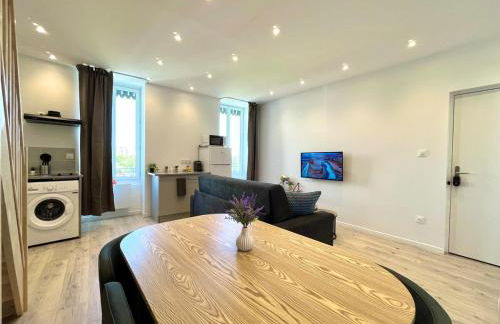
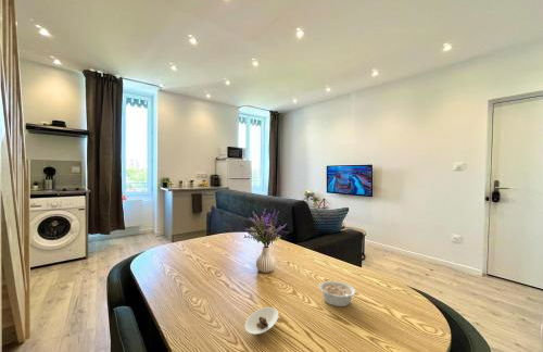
+ legume [318,280,357,307]
+ saucer [244,306,279,336]
